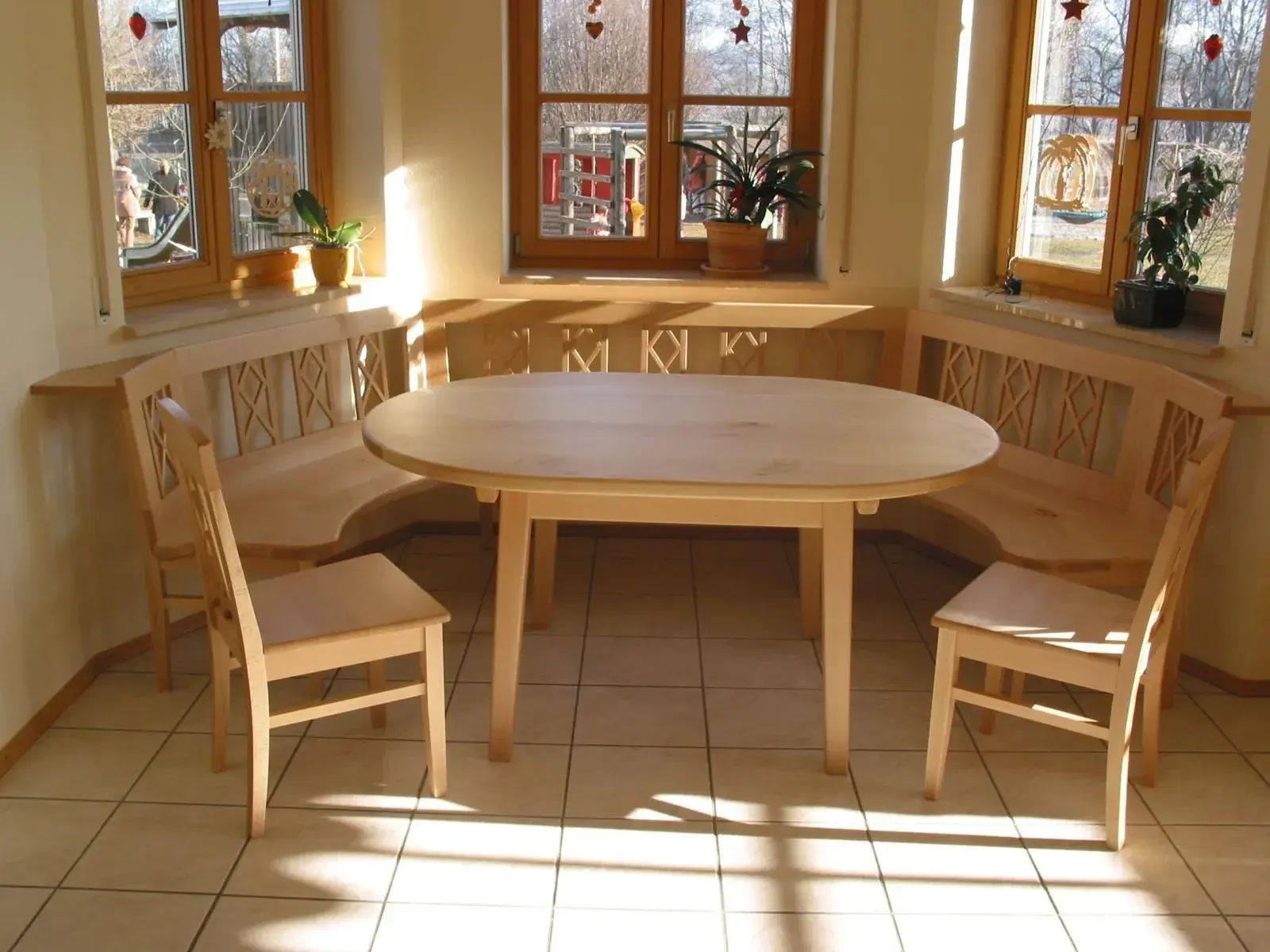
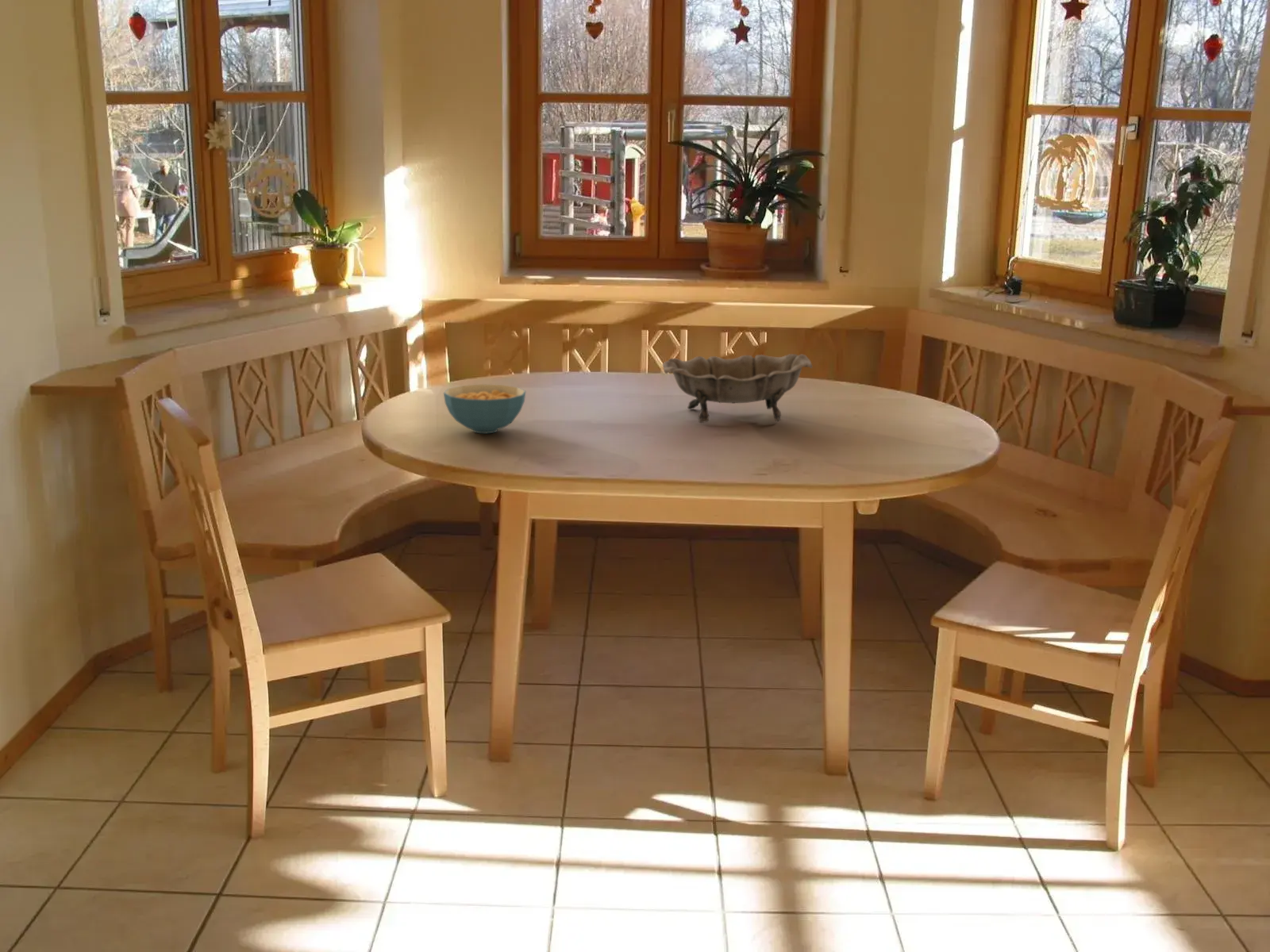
+ cereal bowl [443,383,526,434]
+ decorative bowl [661,353,813,424]
